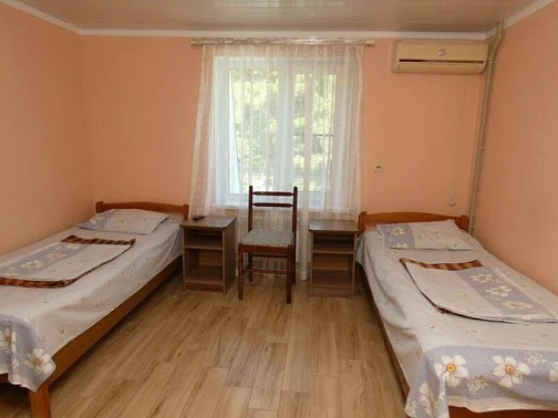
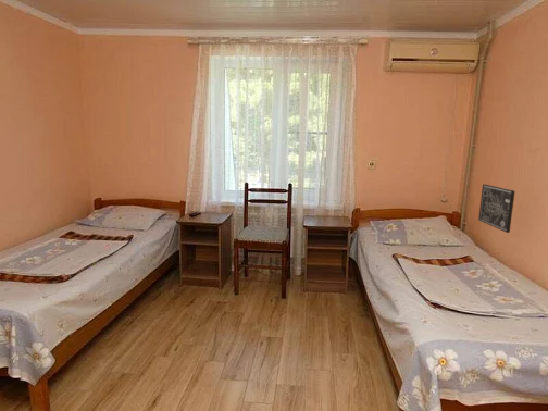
+ wall art [477,184,516,234]
